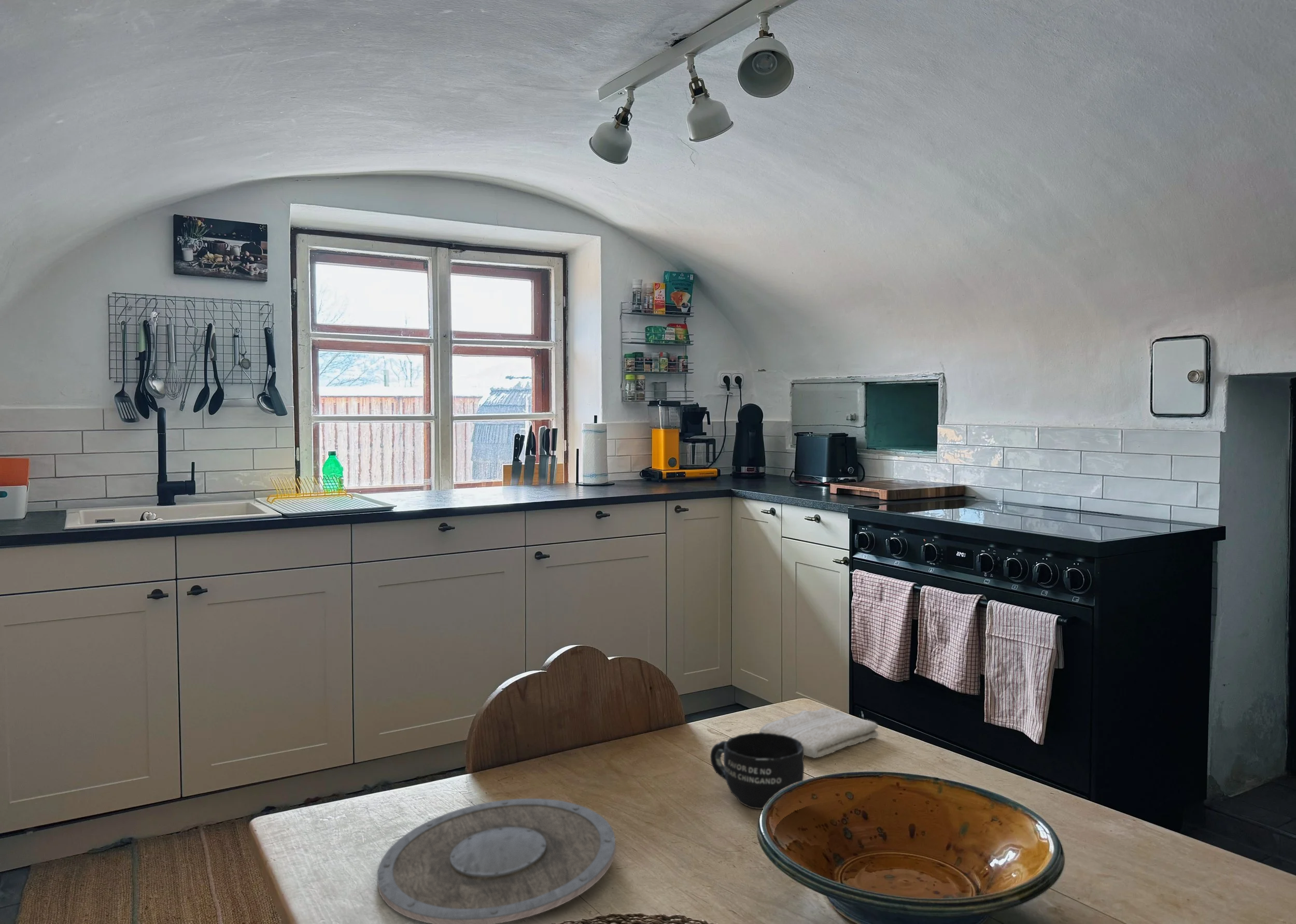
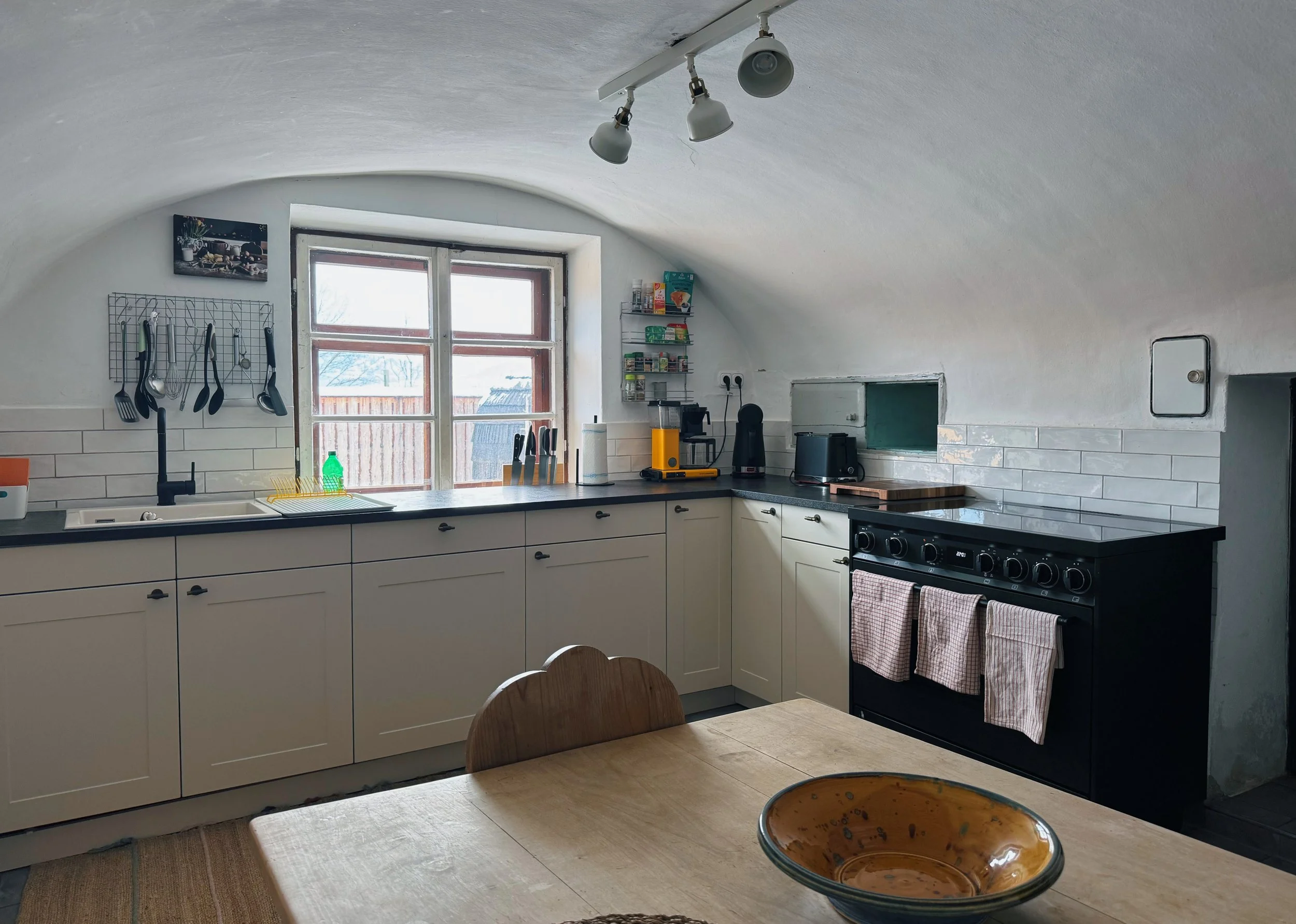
- washcloth [758,707,879,759]
- mug [710,732,805,809]
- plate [377,798,616,924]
